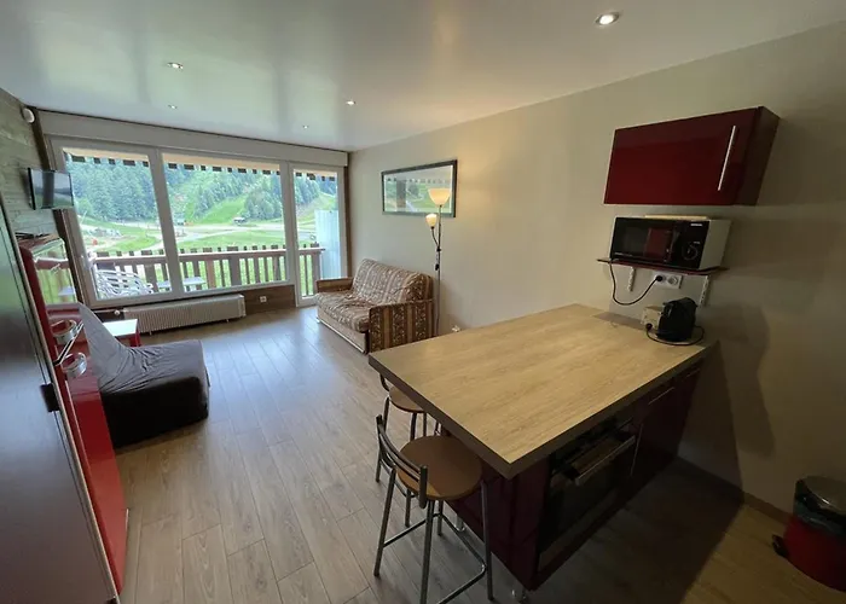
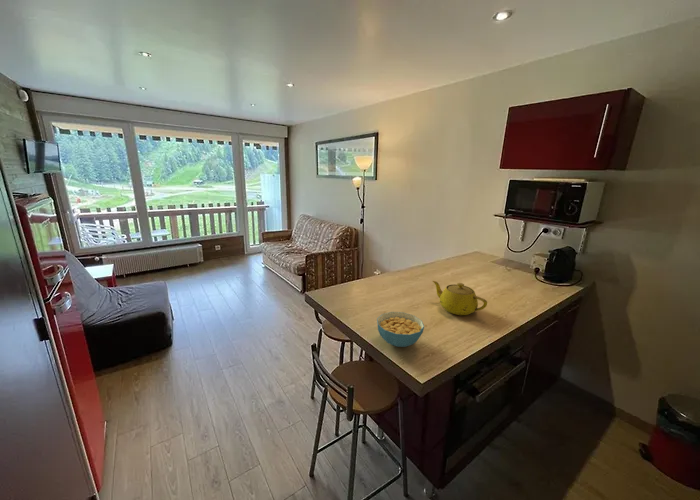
+ teapot [432,280,488,316]
+ cereal bowl [376,311,425,348]
